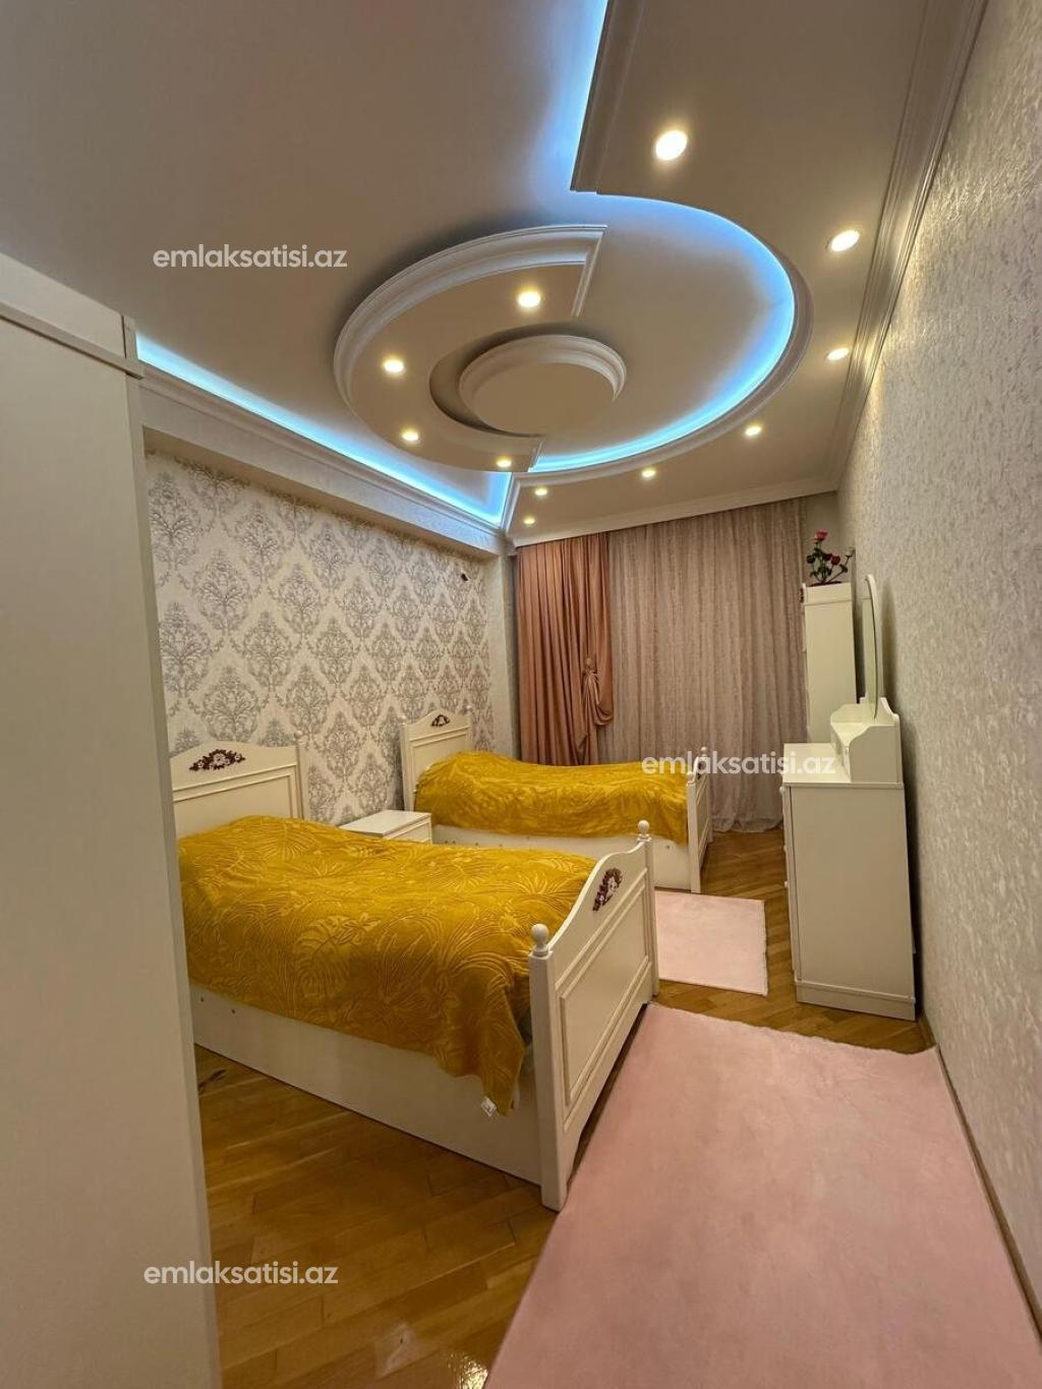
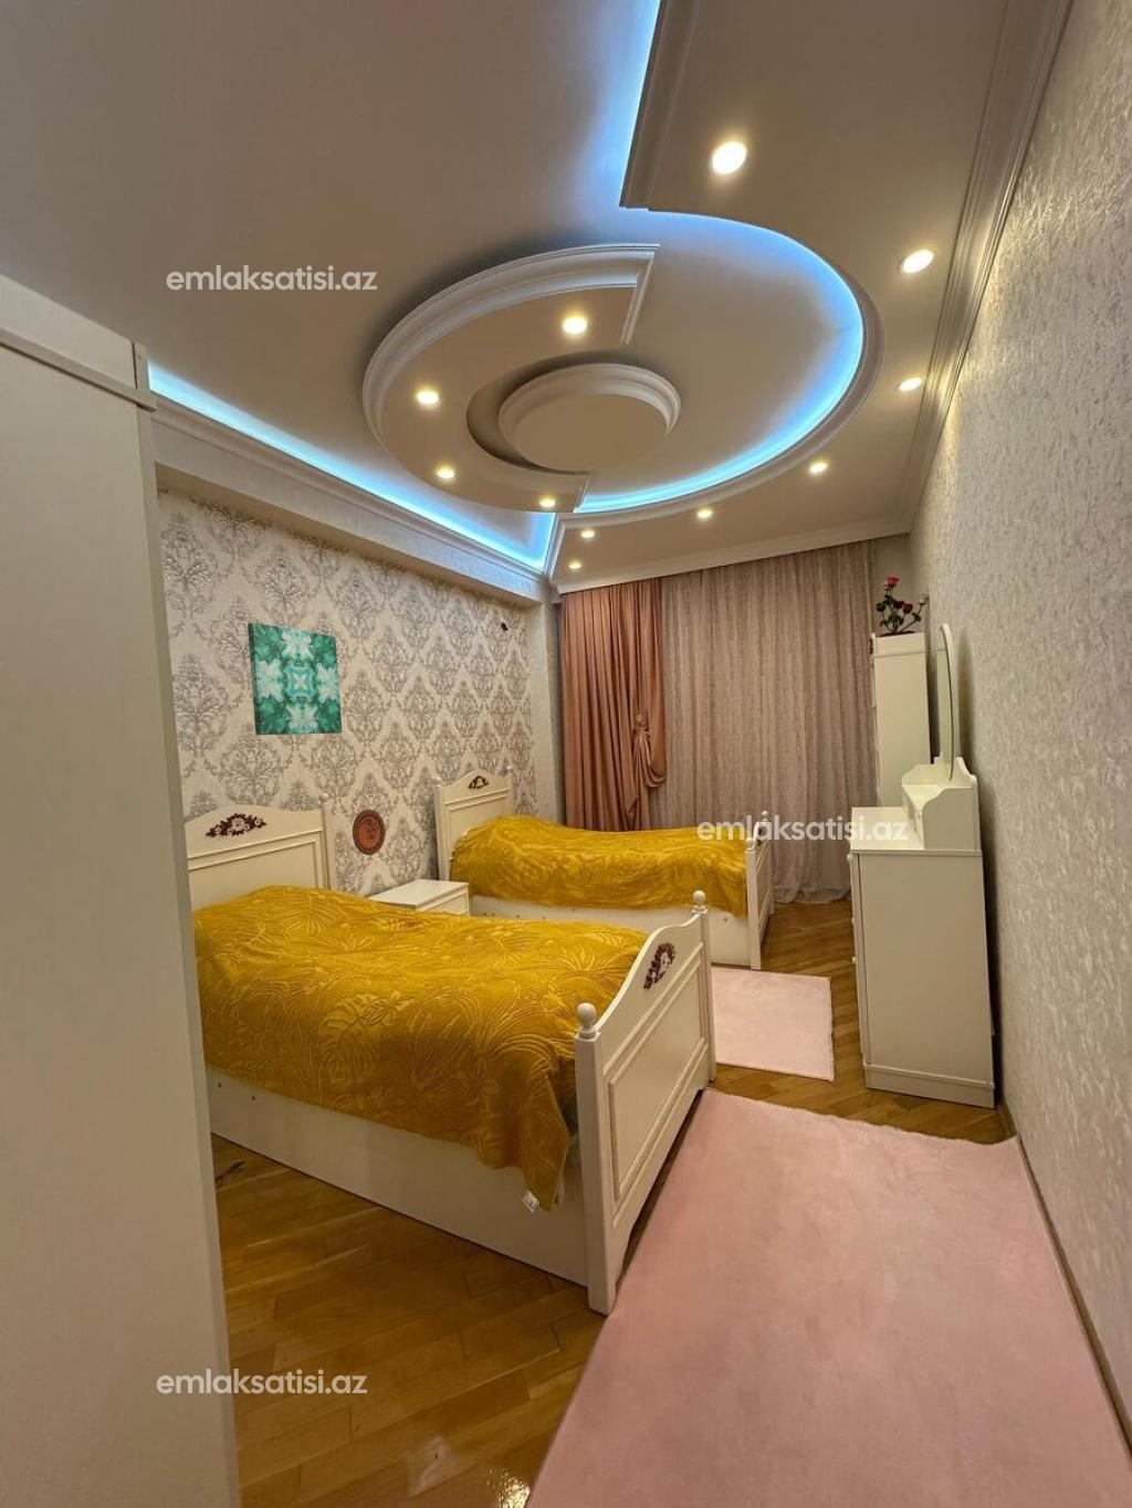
+ decorative plate [352,809,386,856]
+ wall art [246,622,342,736]
